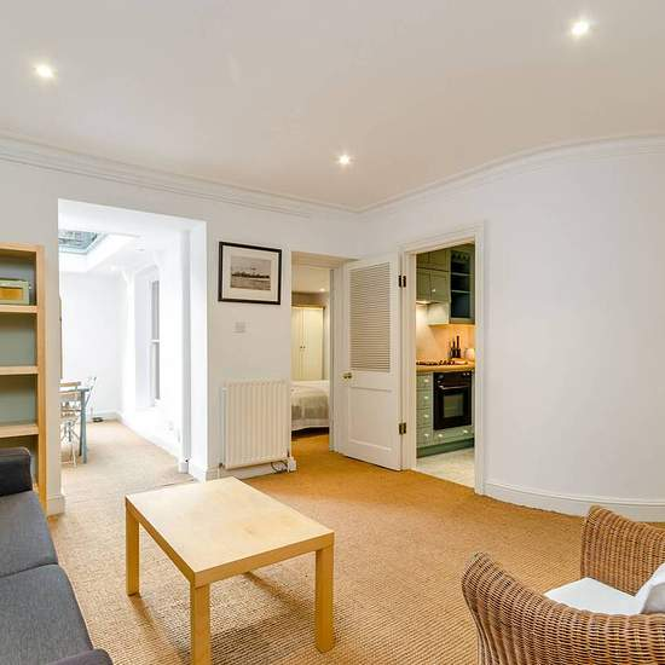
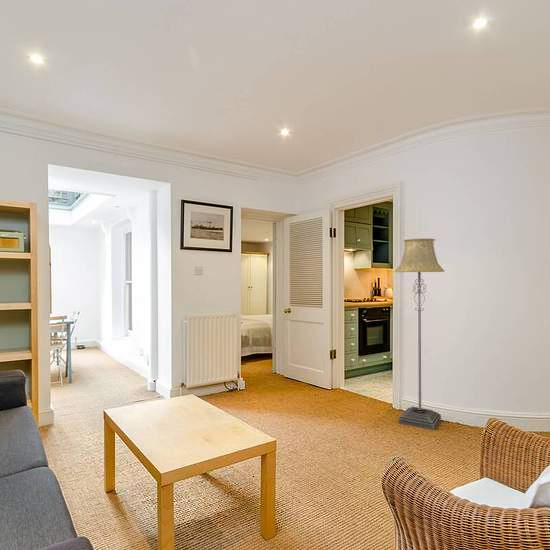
+ floor lamp [394,237,445,431]
